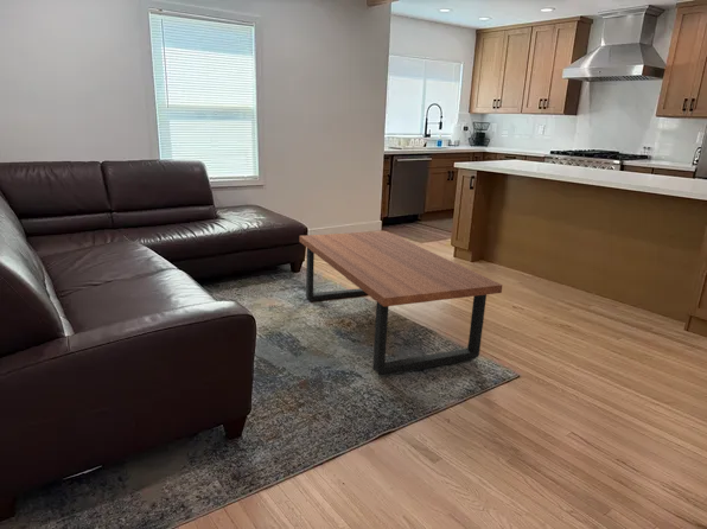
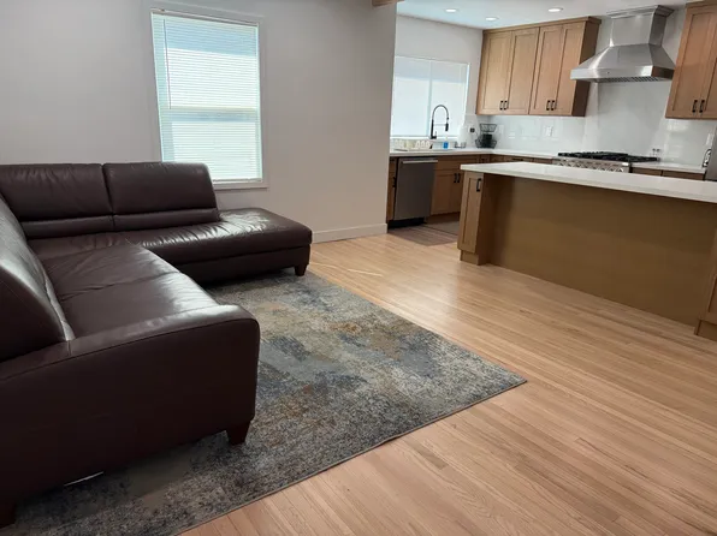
- coffee table [298,230,503,376]
